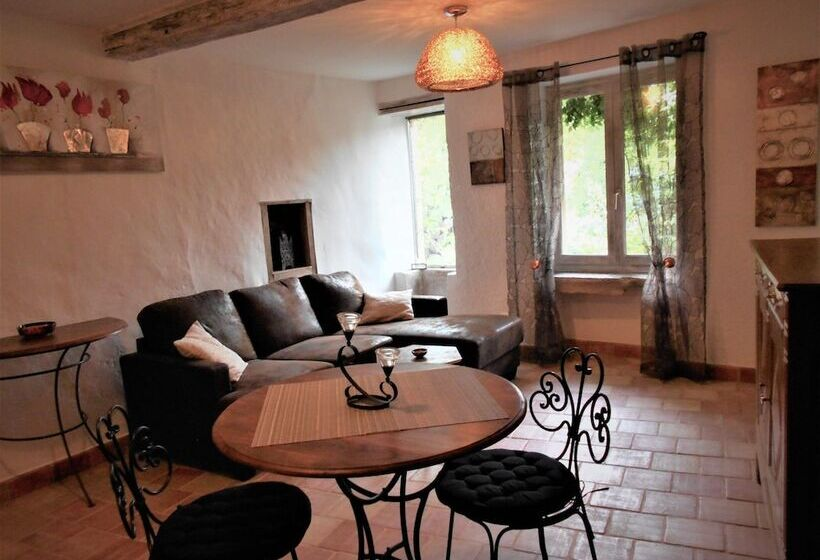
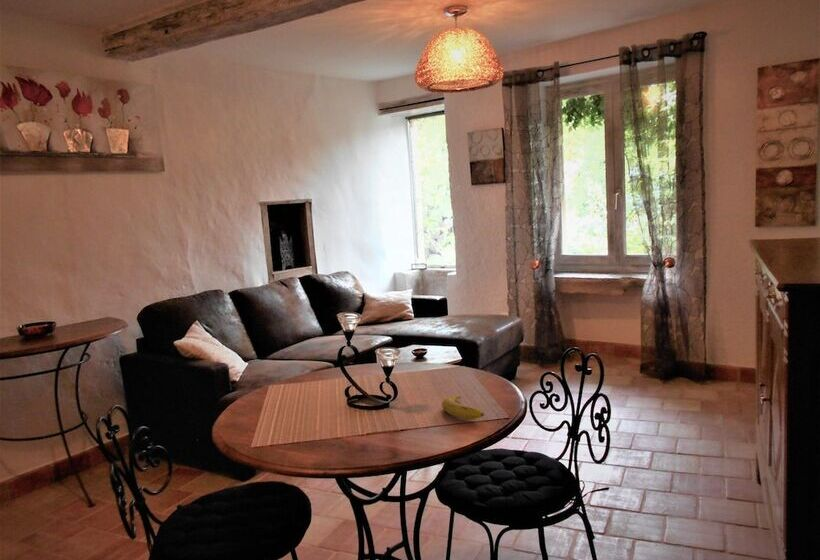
+ fruit [441,395,485,421]
